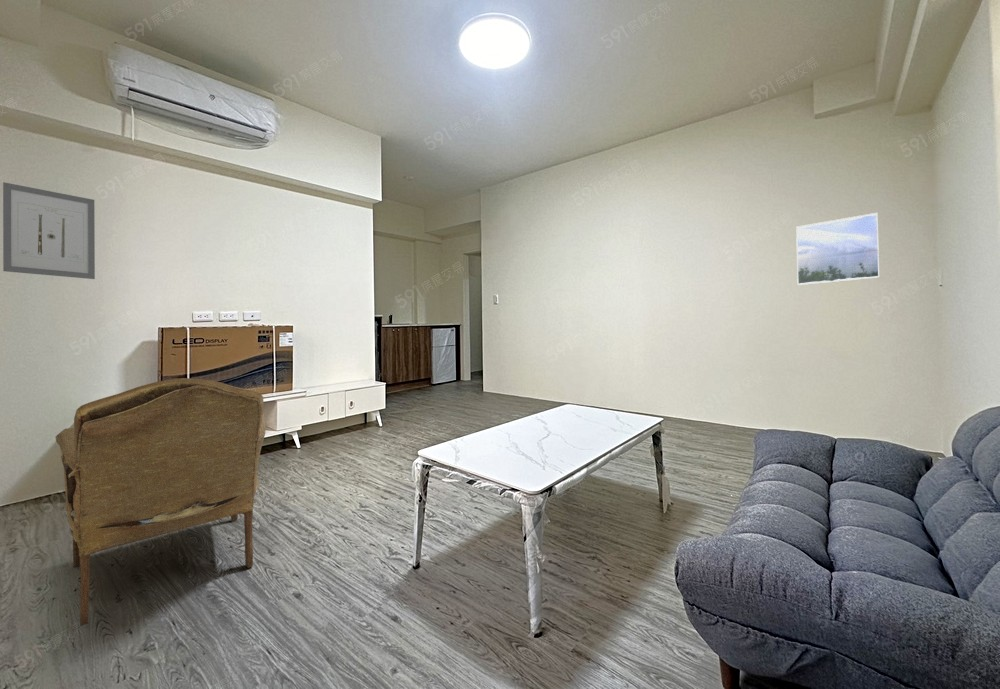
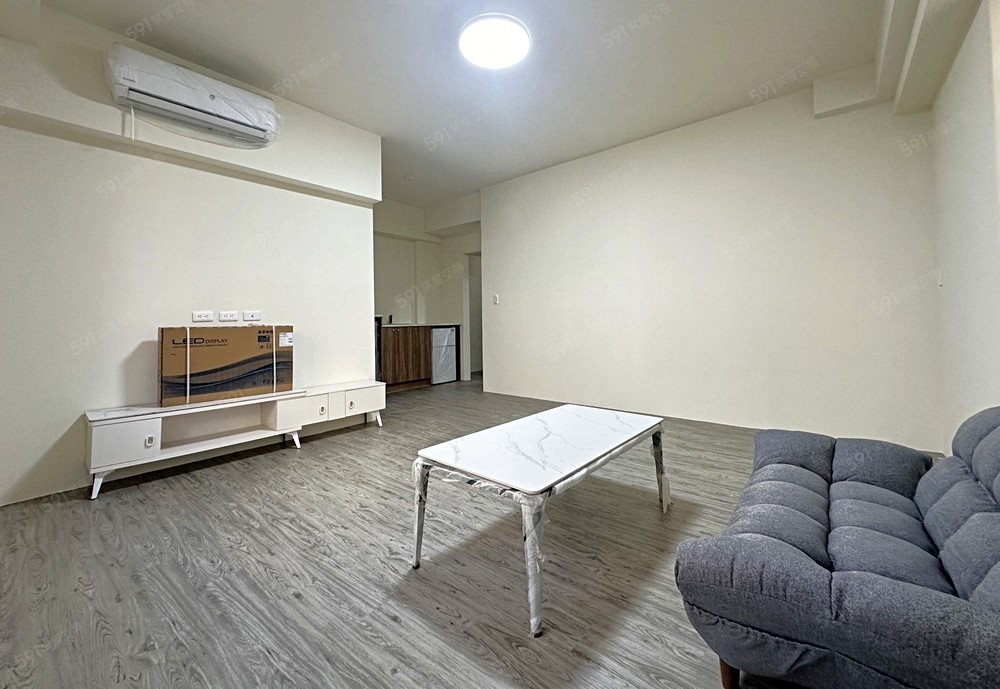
- wall art [2,181,96,280]
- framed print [795,212,880,286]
- armchair [55,377,267,627]
